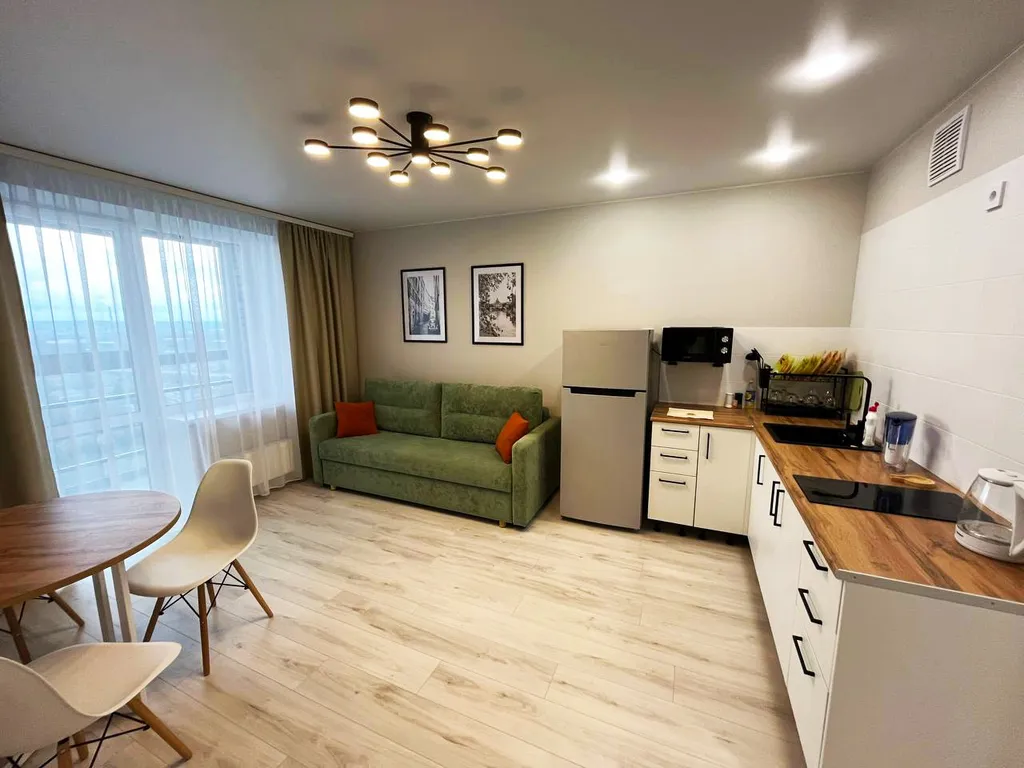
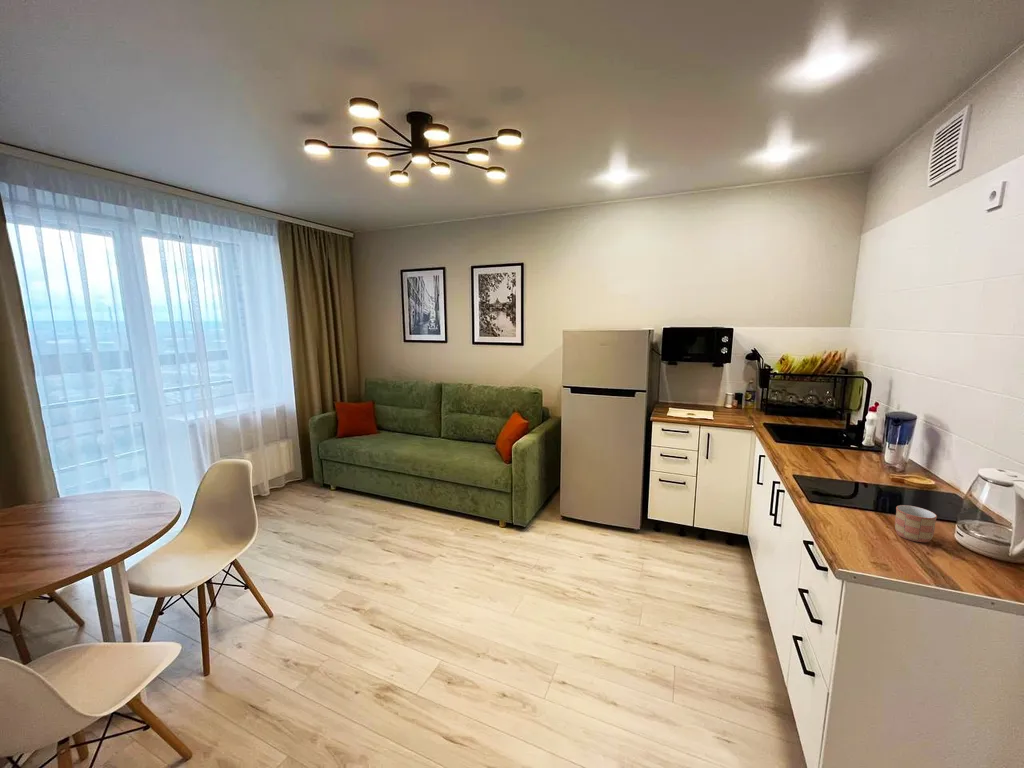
+ mug [894,504,938,543]
